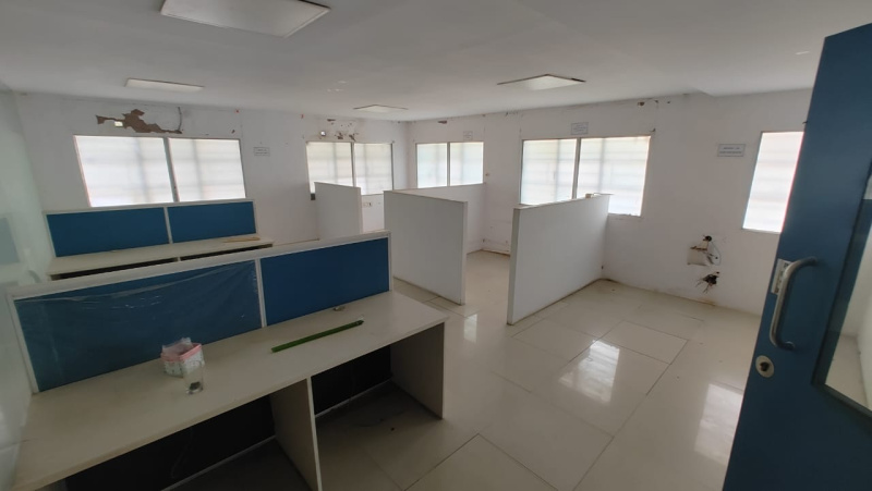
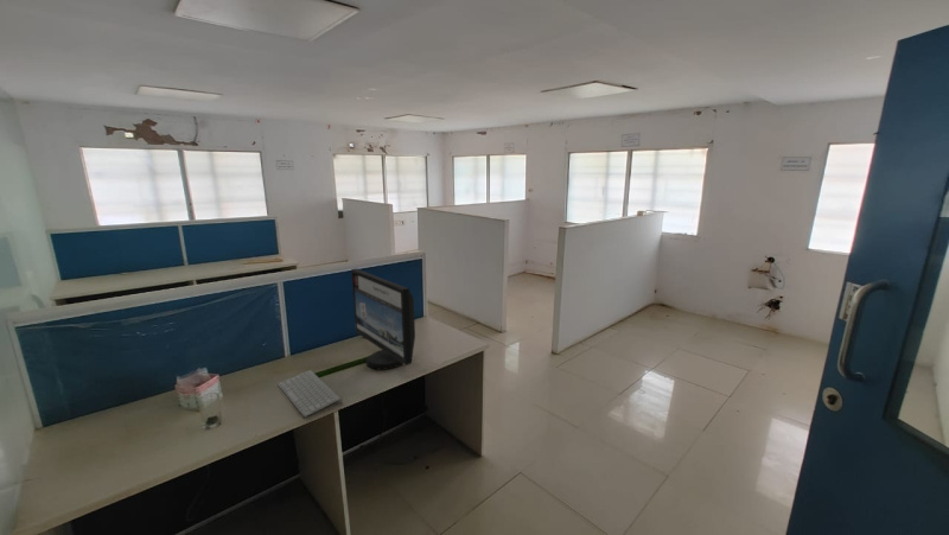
+ computer monitor [350,267,416,371]
+ keyboard [276,369,344,419]
